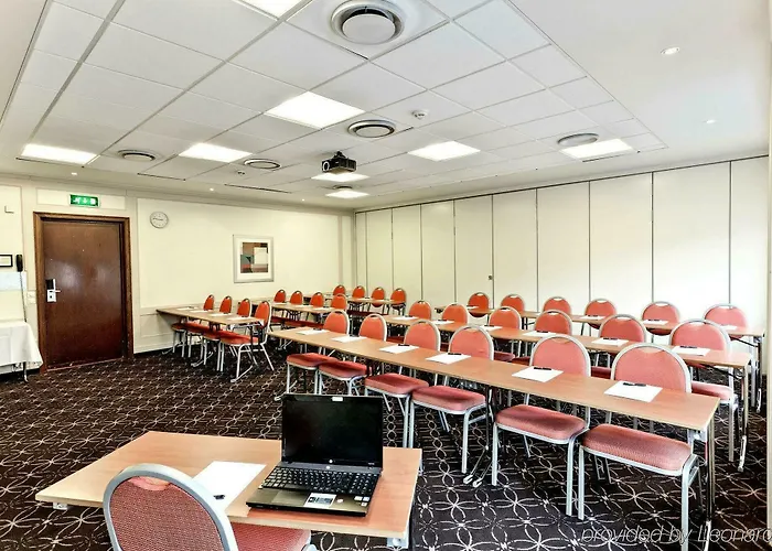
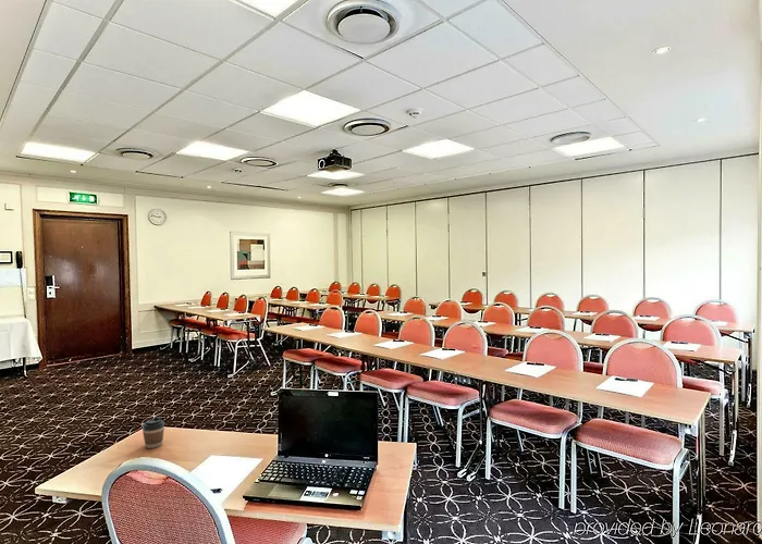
+ coffee cup [142,416,165,449]
